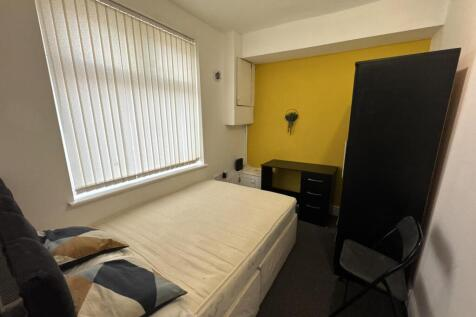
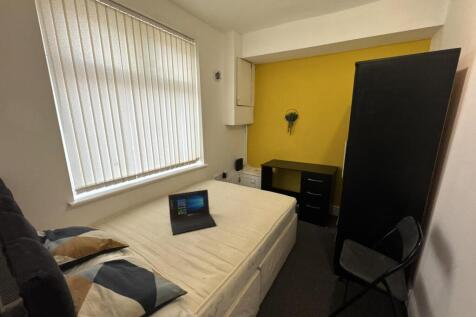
+ laptop [167,189,217,235]
